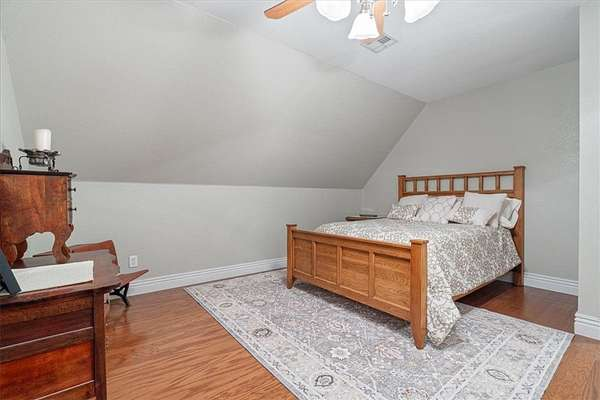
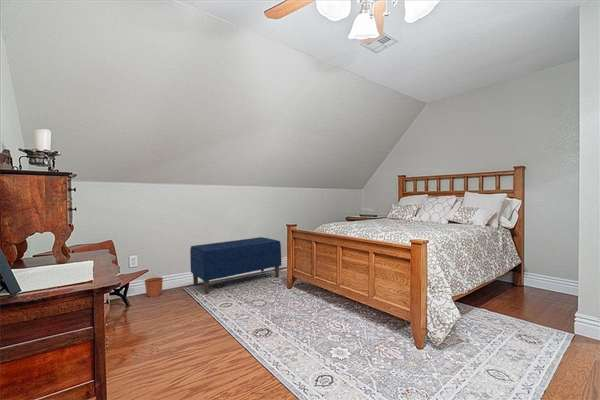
+ plant pot [144,274,164,298]
+ bench [189,236,282,295]
